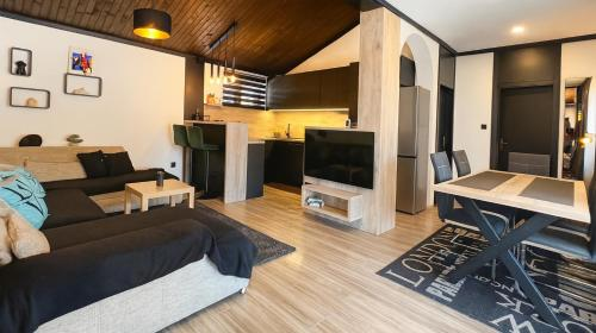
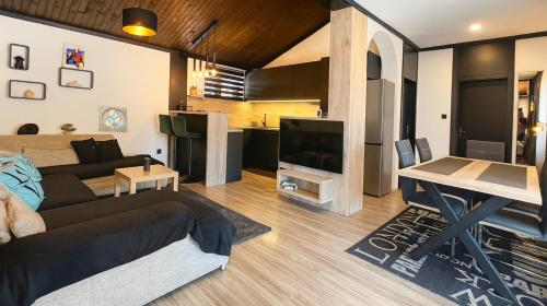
+ wall ornament [97,104,128,133]
